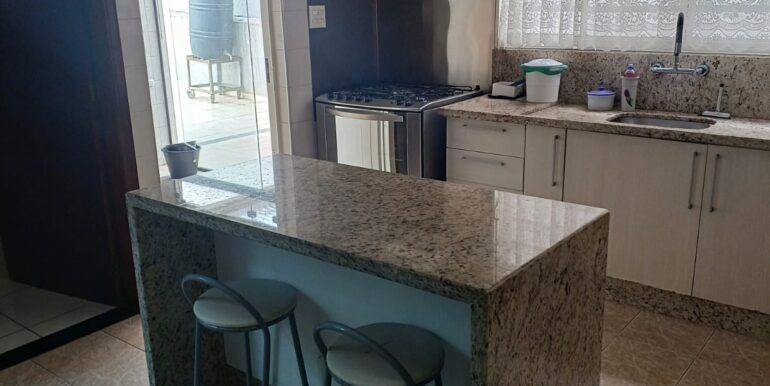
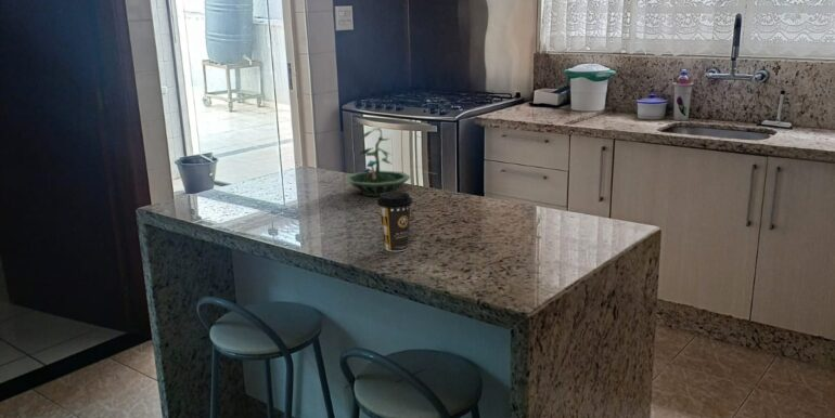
+ coffee cup [376,191,413,252]
+ terrarium [343,127,412,197]
